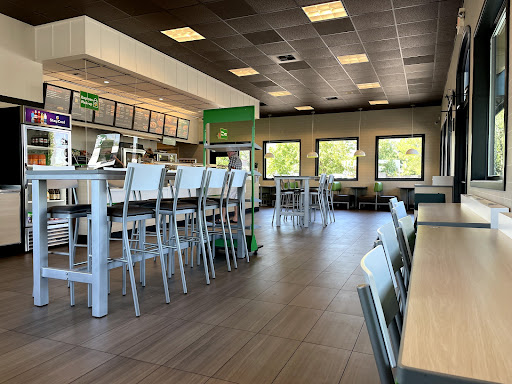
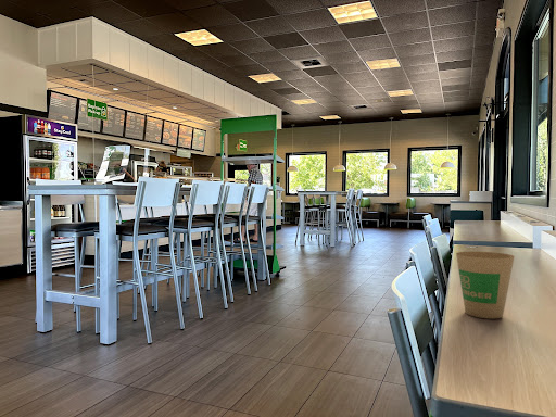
+ paper cup [455,251,515,319]
